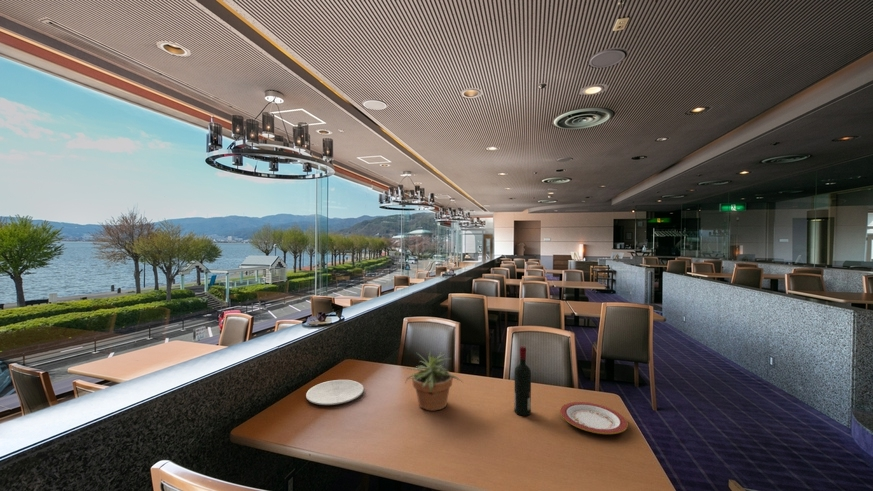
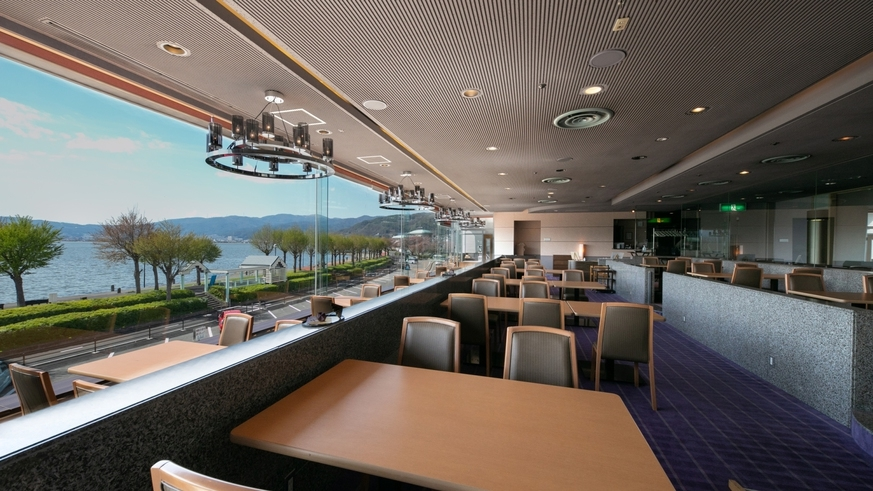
- potted plant [401,349,464,412]
- alcohol [513,345,532,417]
- plate [305,379,365,406]
- plate [559,401,629,435]
